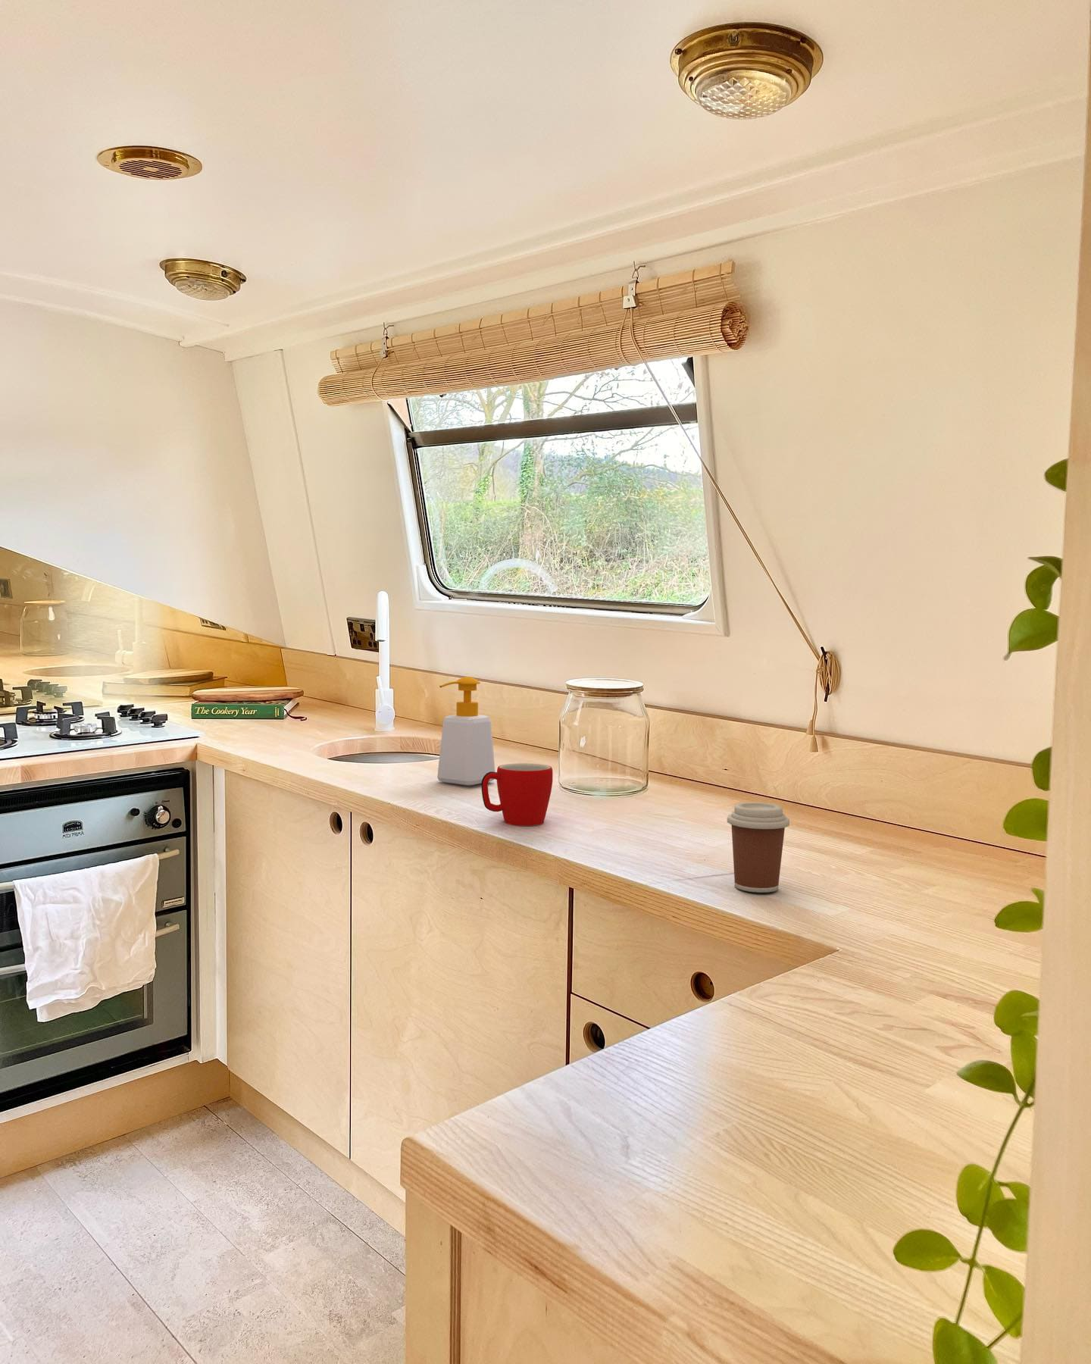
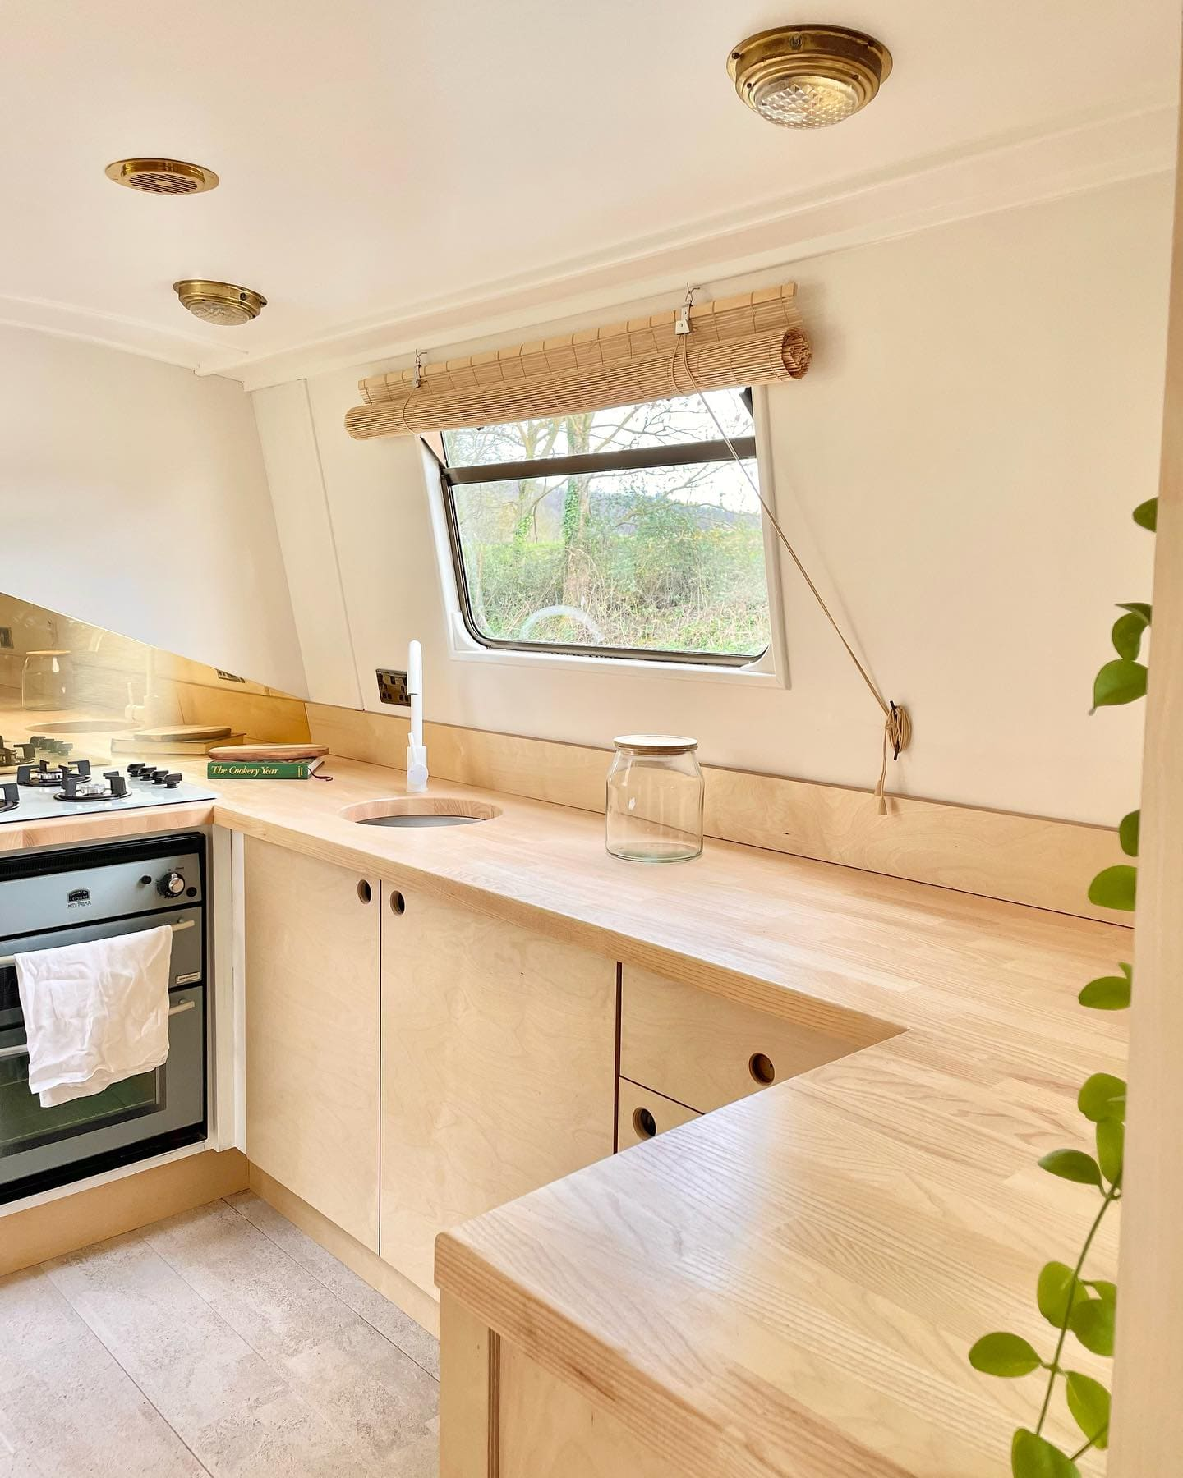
- mug [480,763,553,826]
- soap bottle [436,676,495,786]
- coffee cup [727,802,790,893]
